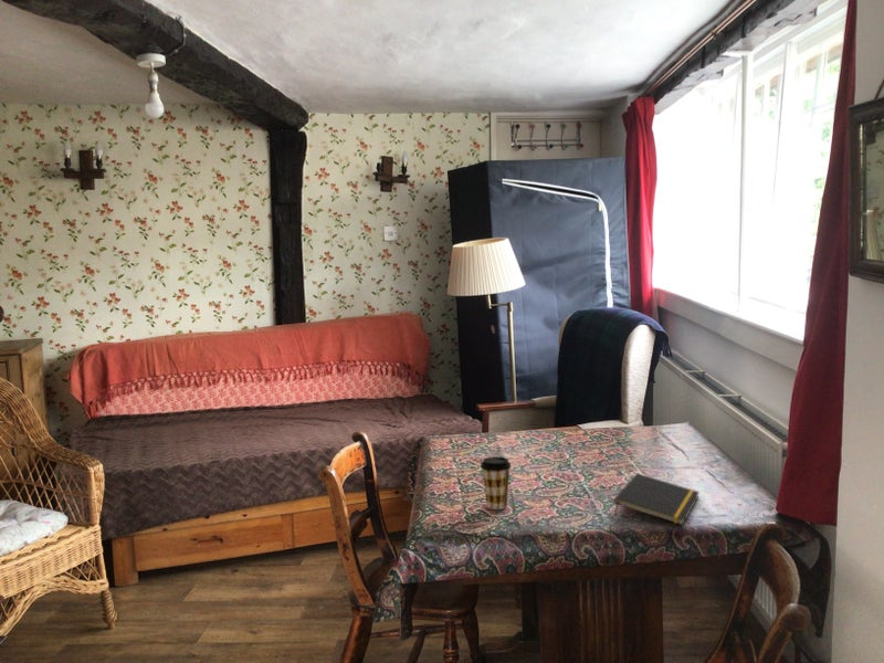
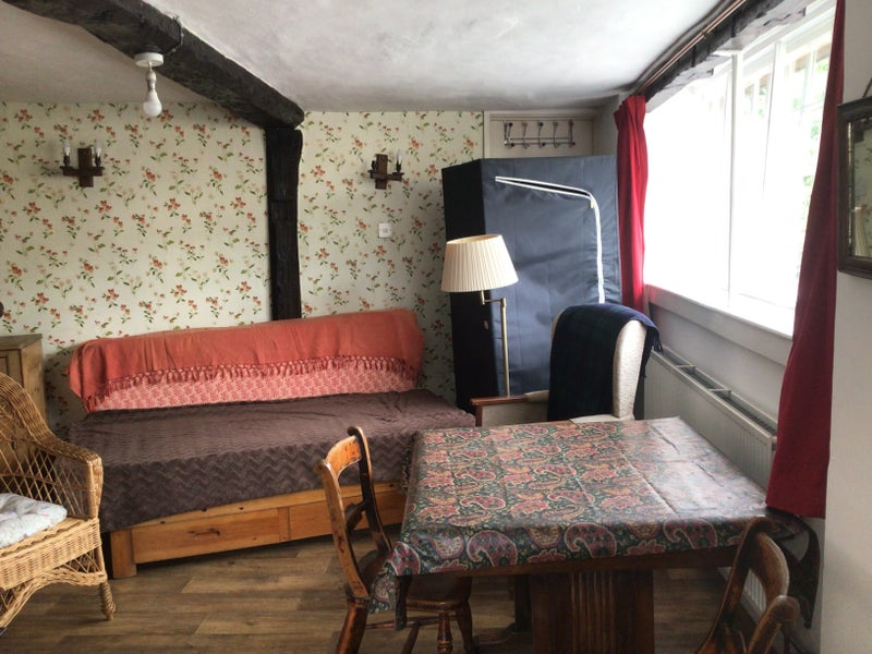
- notepad [612,472,701,526]
- coffee cup [480,455,512,511]
